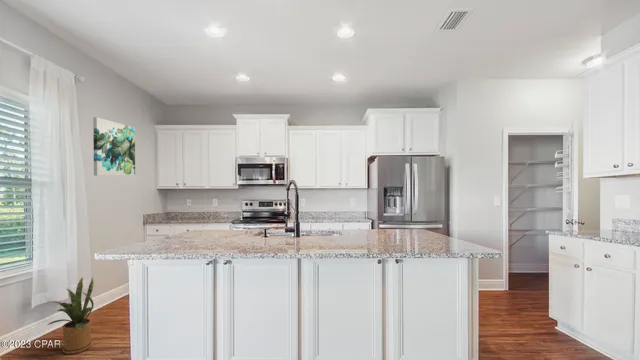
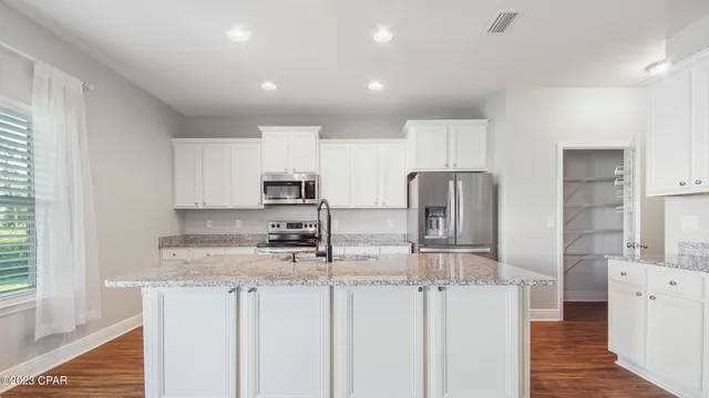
- house plant [47,276,95,355]
- wall art [92,116,136,177]
